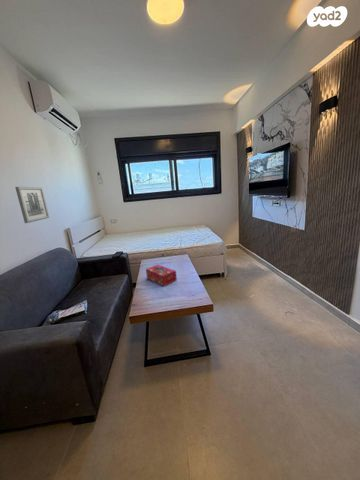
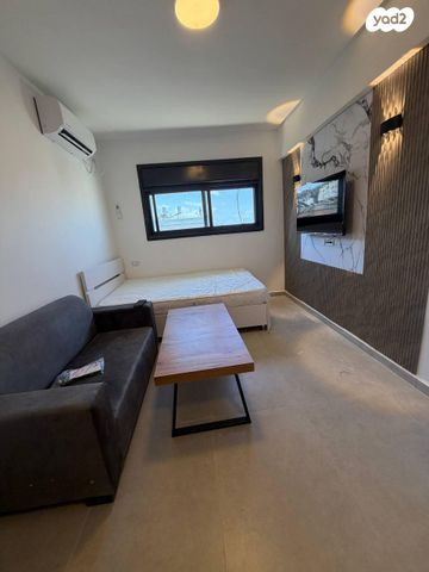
- wall art [14,186,50,224]
- tissue box [145,264,178,287]
